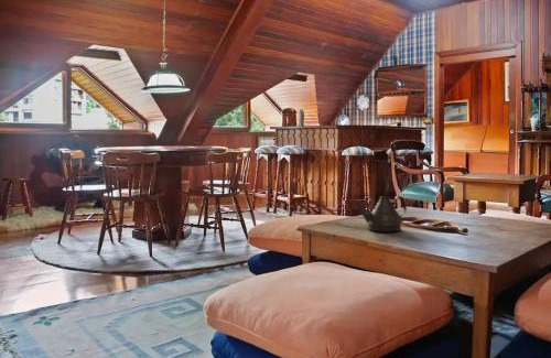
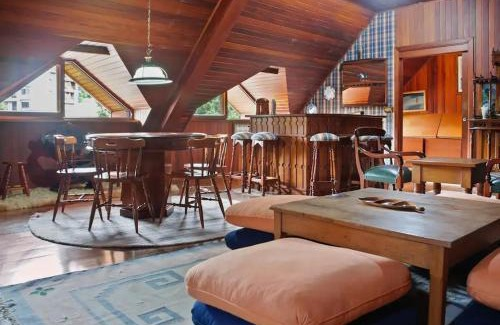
- teapot [348,195,408,232]
